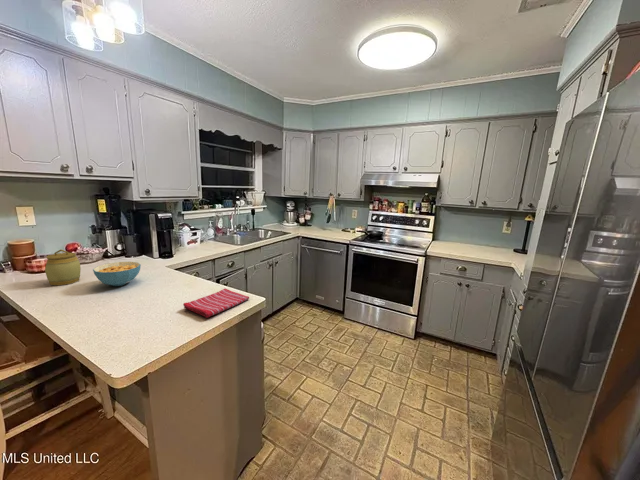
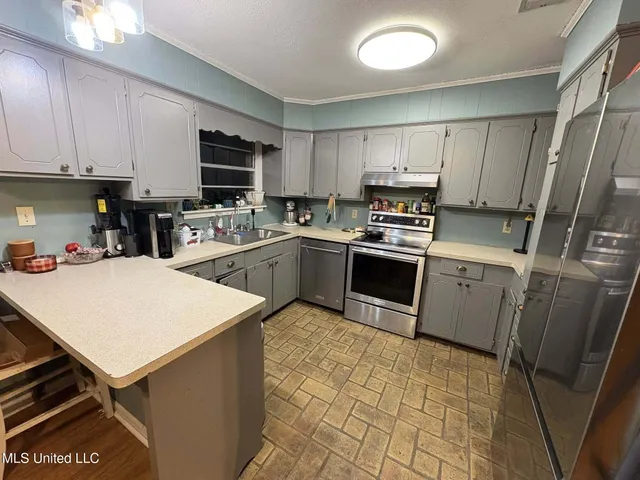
- dish towel [182,287,250,319]
- jar [44,248,82,286]
- cereal bowl [92,261,142,287]
